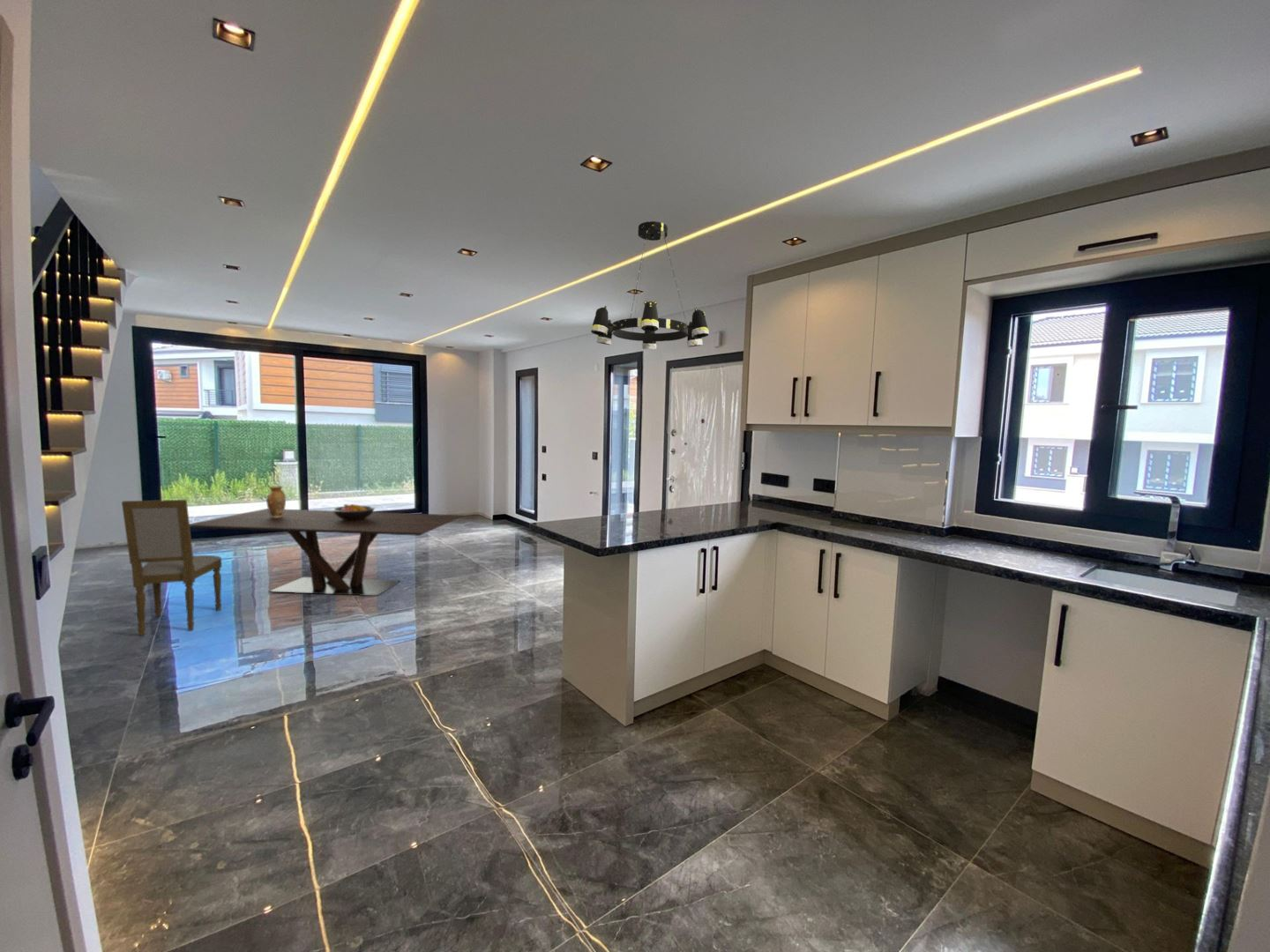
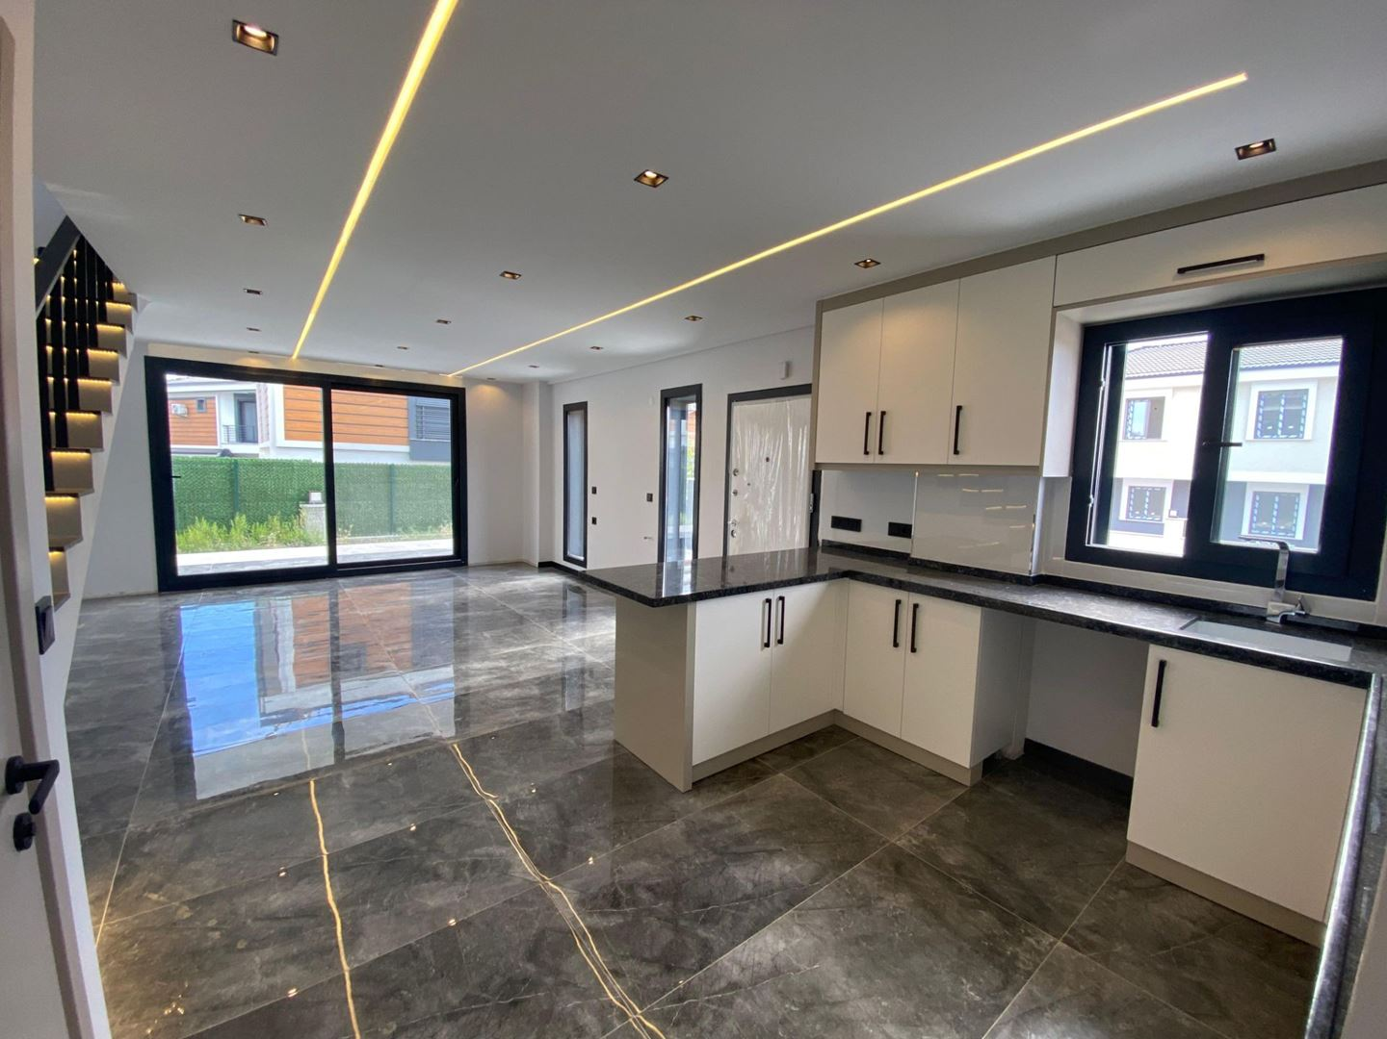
- chandelier [590,220,710,350]
- fruit bowl [332,503,376,520]
- dining table [190,508,465,597]
- dining chair [121,499,222,636]
- vase [265,485,287,517]
